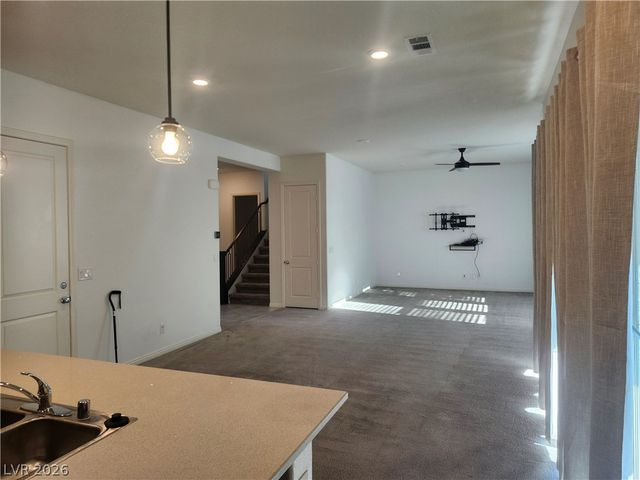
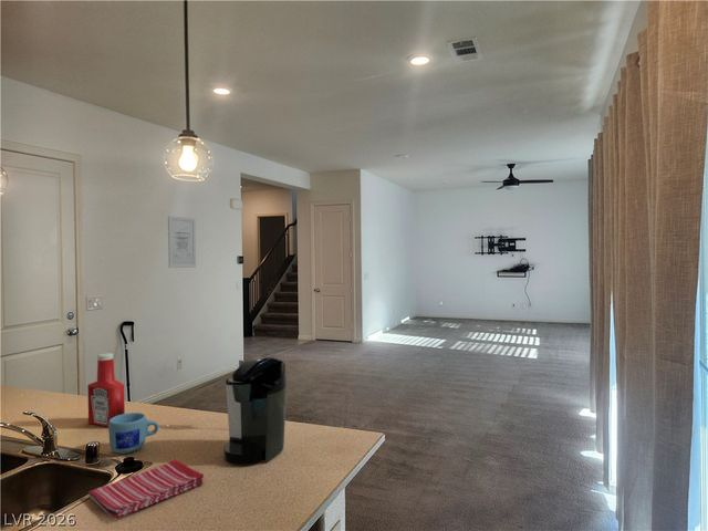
+ soap bottle [86,352,126,428]
+ mug [107,412,159,455]
+ wall art [167,215,197,269]
+ dish towel [87,459,205,521]
+ coffee maker [222,355,288,466]
